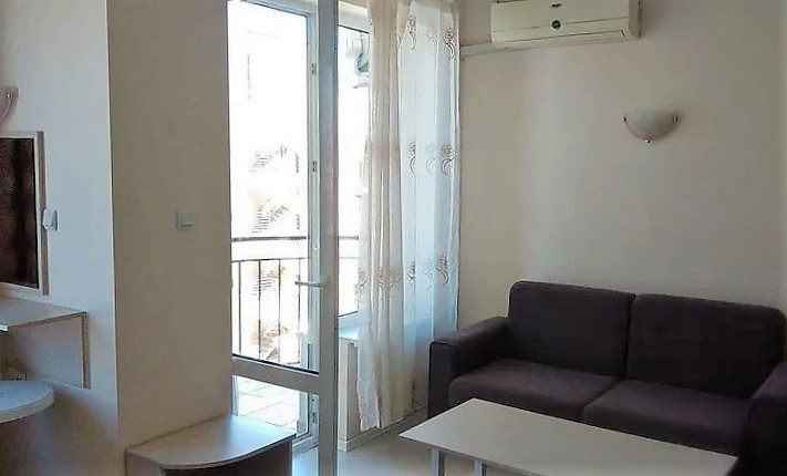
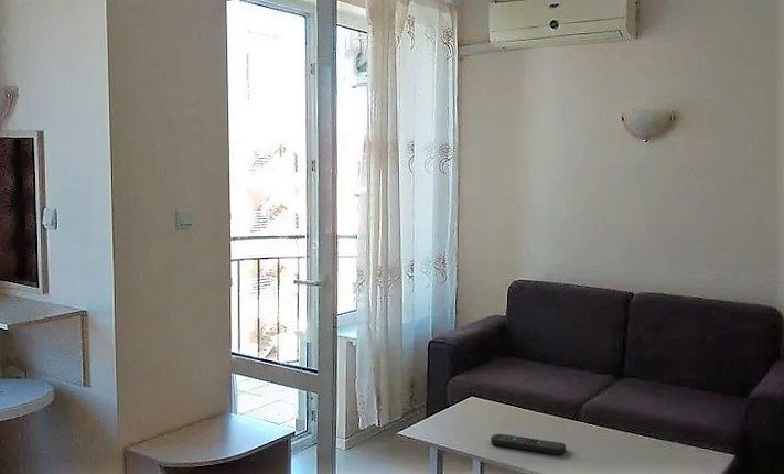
+ remote control [490,433,567,455]
